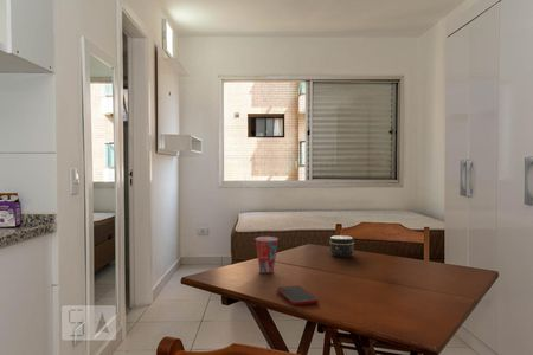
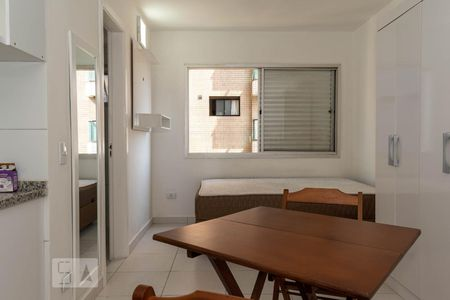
- cell phone [276,285,320,306]
- jar [329,234,355,258]
- cup [253,235,280,275]
